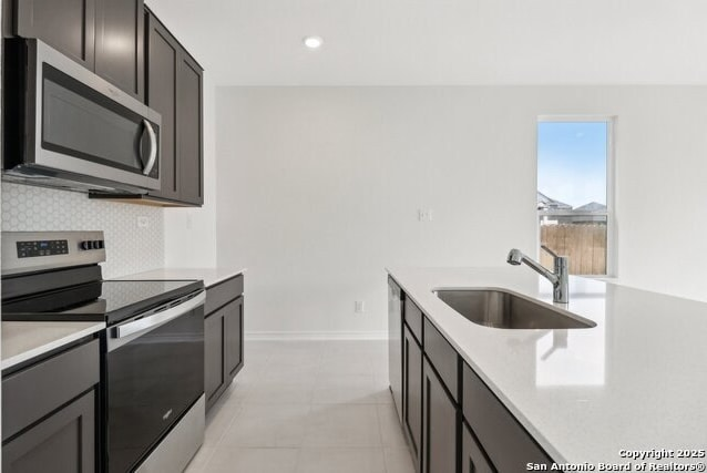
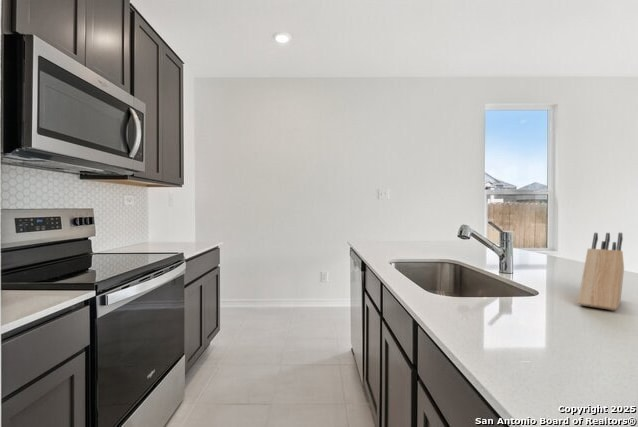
+ knife block [577,232,625,311]
